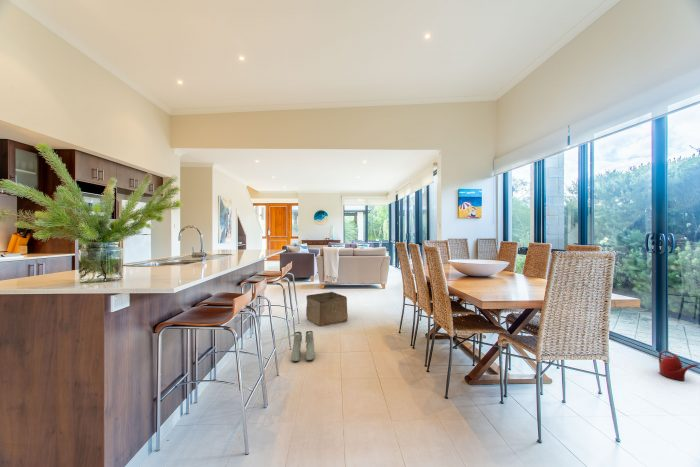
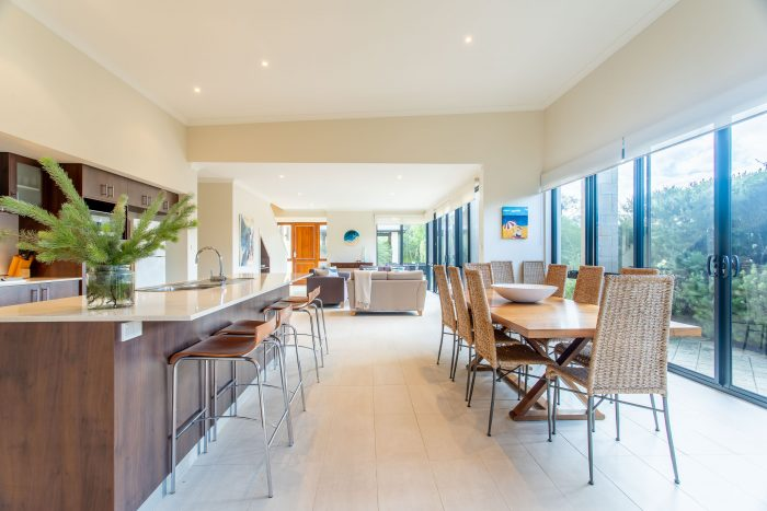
- boots [291,330,316,362]
- storage bin [305,291,349,327]
- watering can [658,350,699,382]
